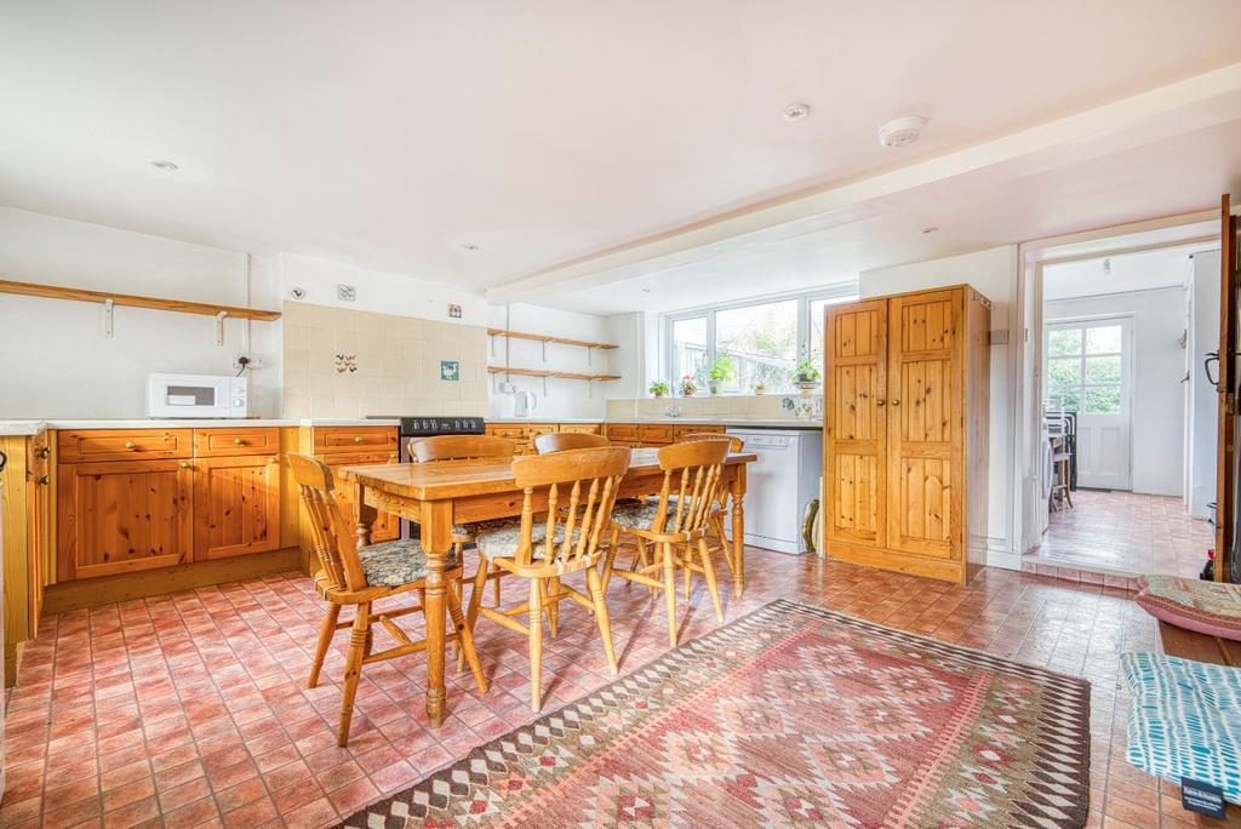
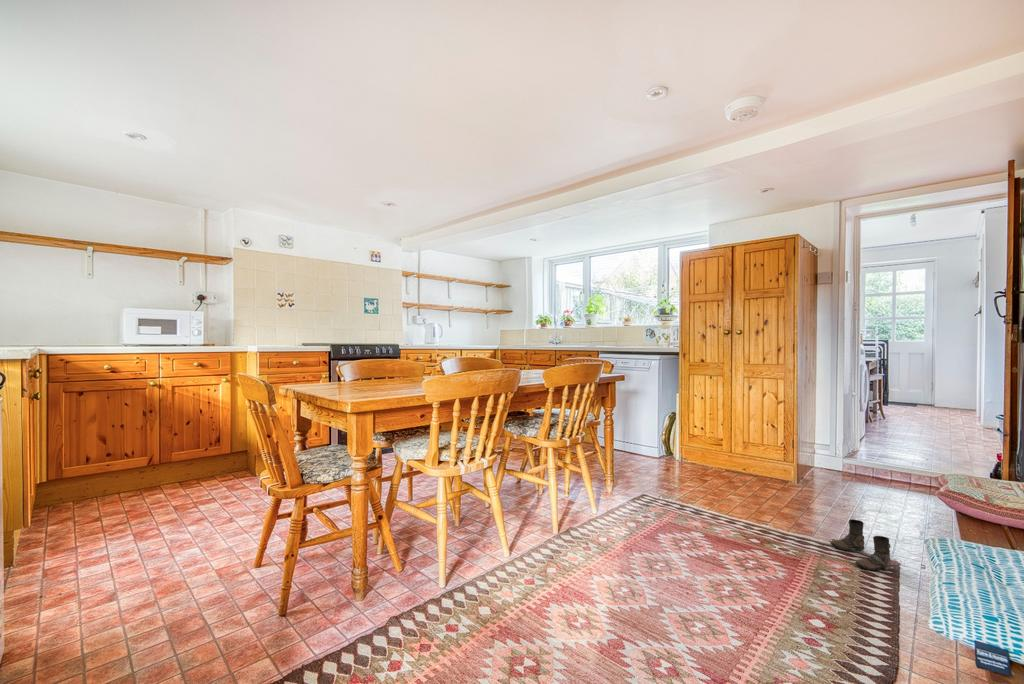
+ boots [830,518,892,571]
